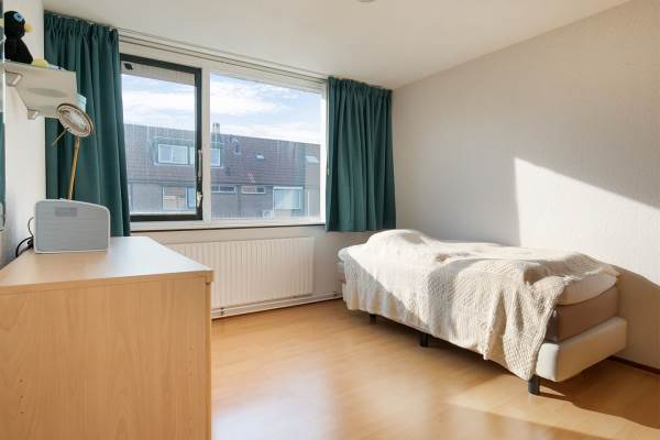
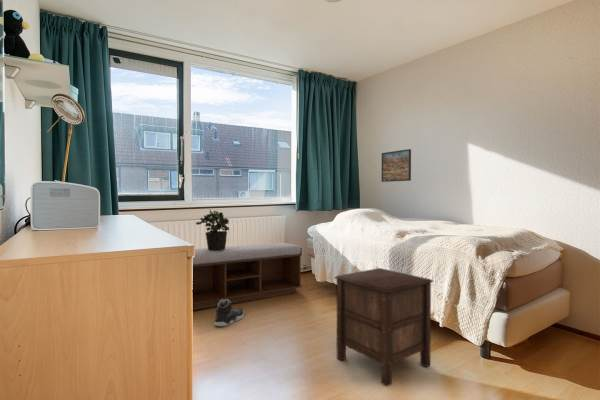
+ nightstand [333,267,434,387]
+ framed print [380,148,412,183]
+ sneaker [213,299,245,327]
+ bench [192,242,303,311]
+ potted plant [195,209,230,251]
